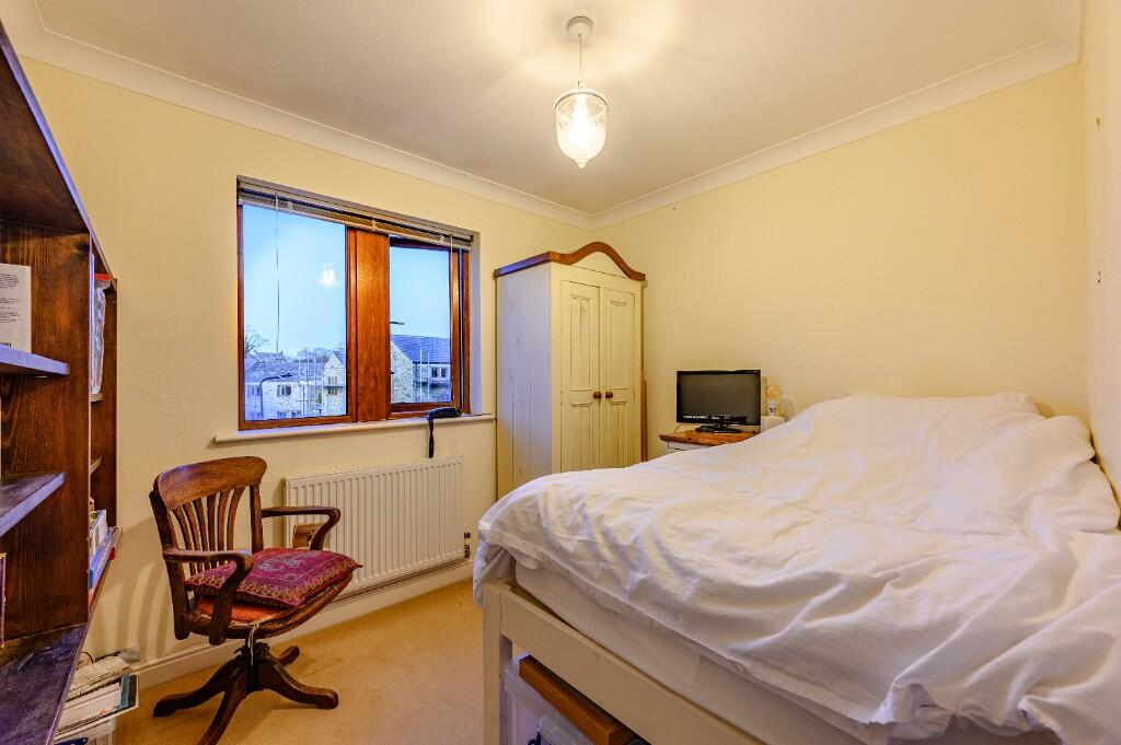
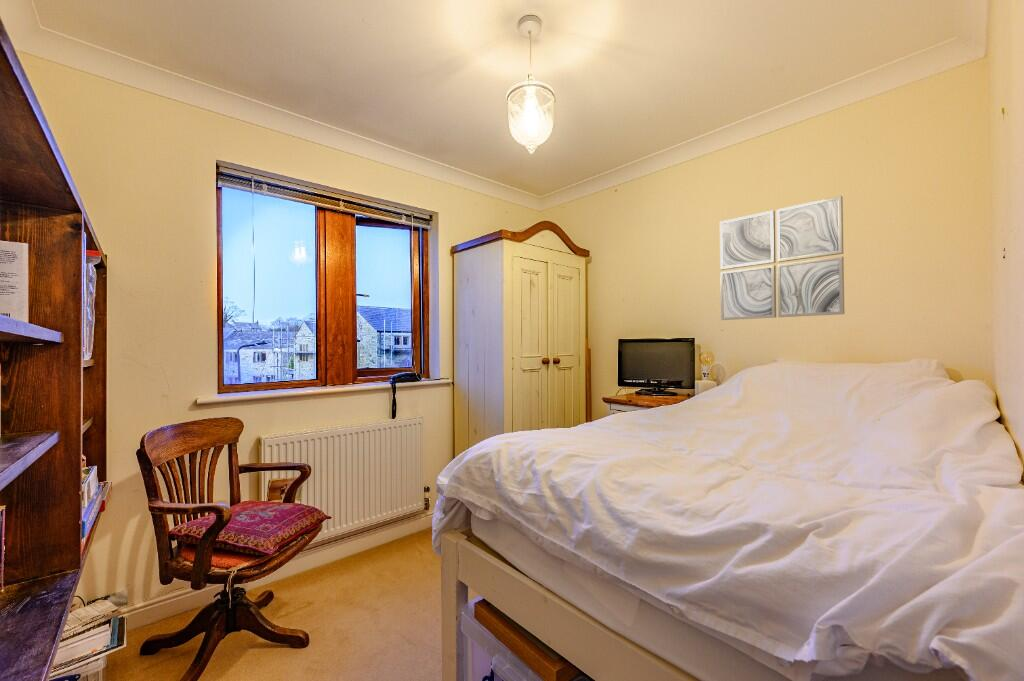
+ wall art [719,195,845,321]
